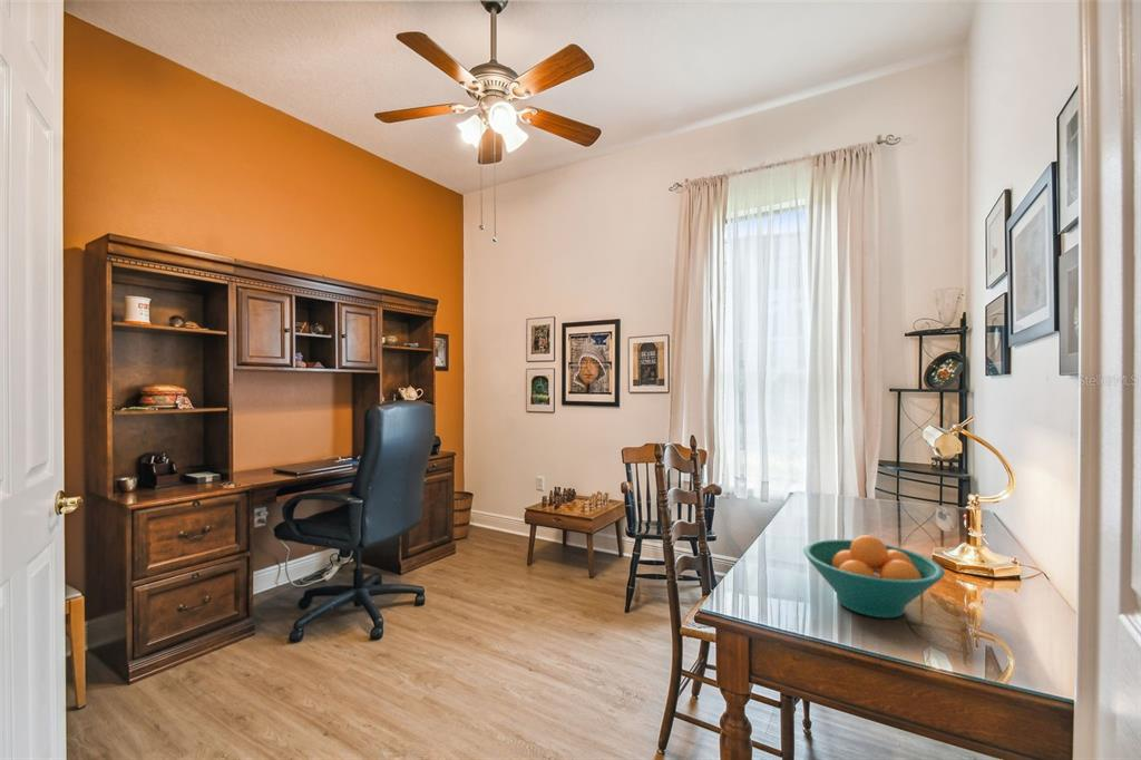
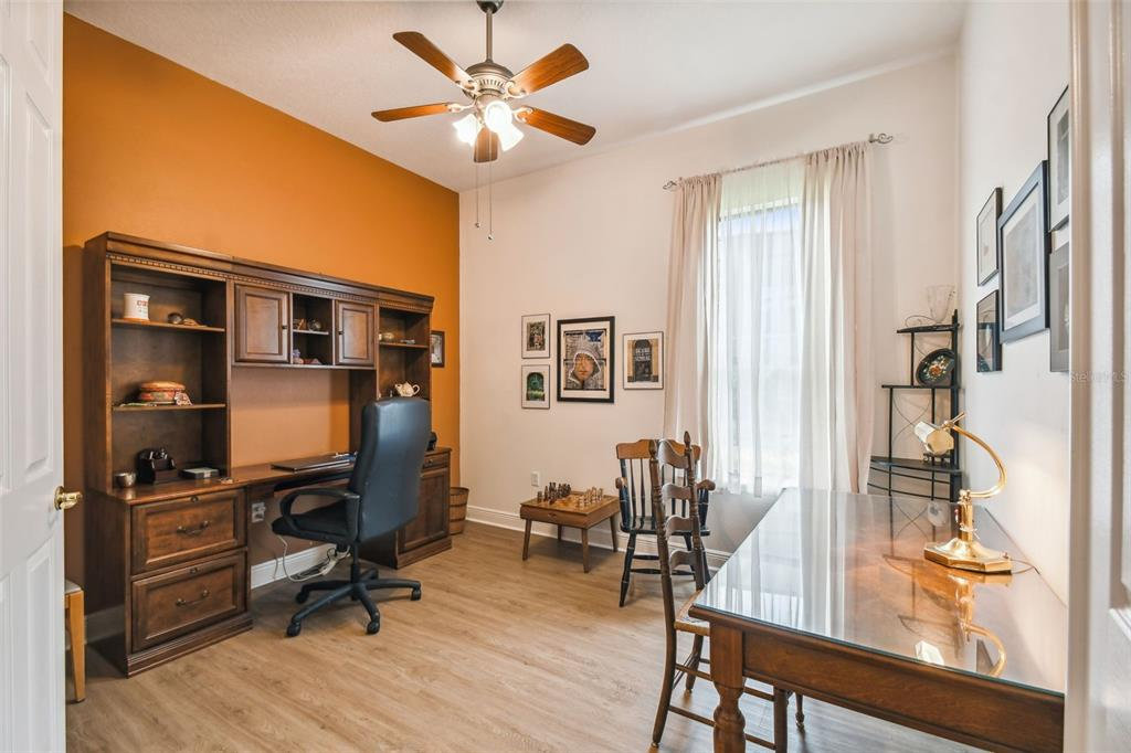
- fruit bowl [802,534,946,620]
